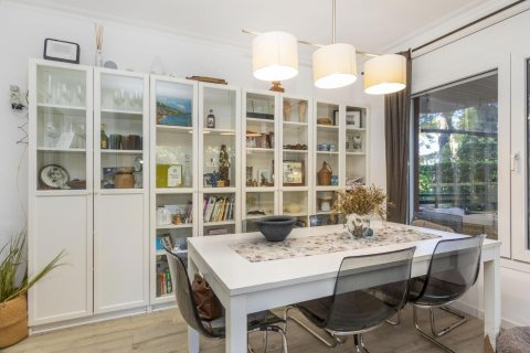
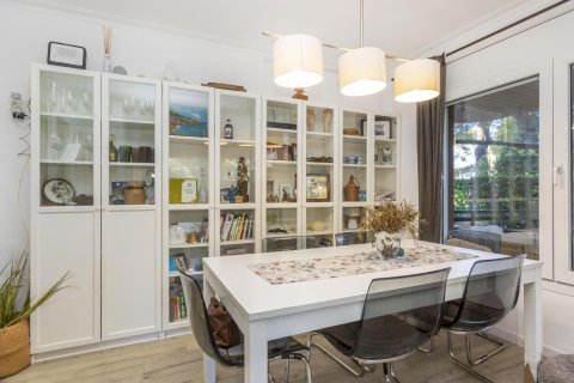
- bowl [253,214,298,242]
